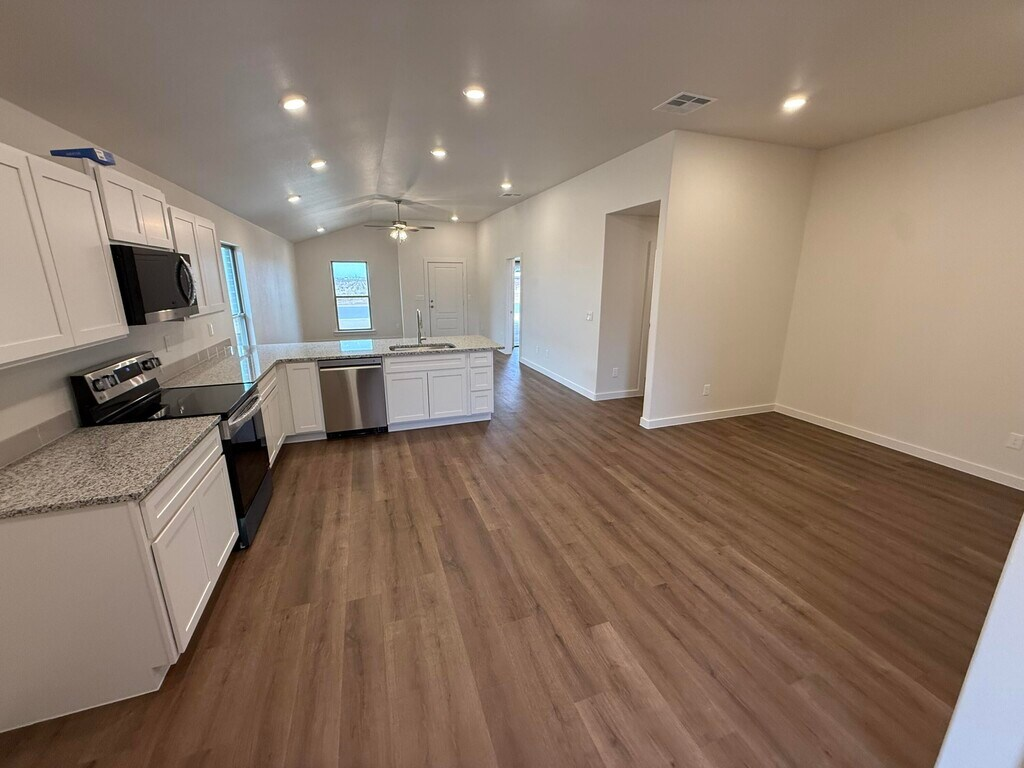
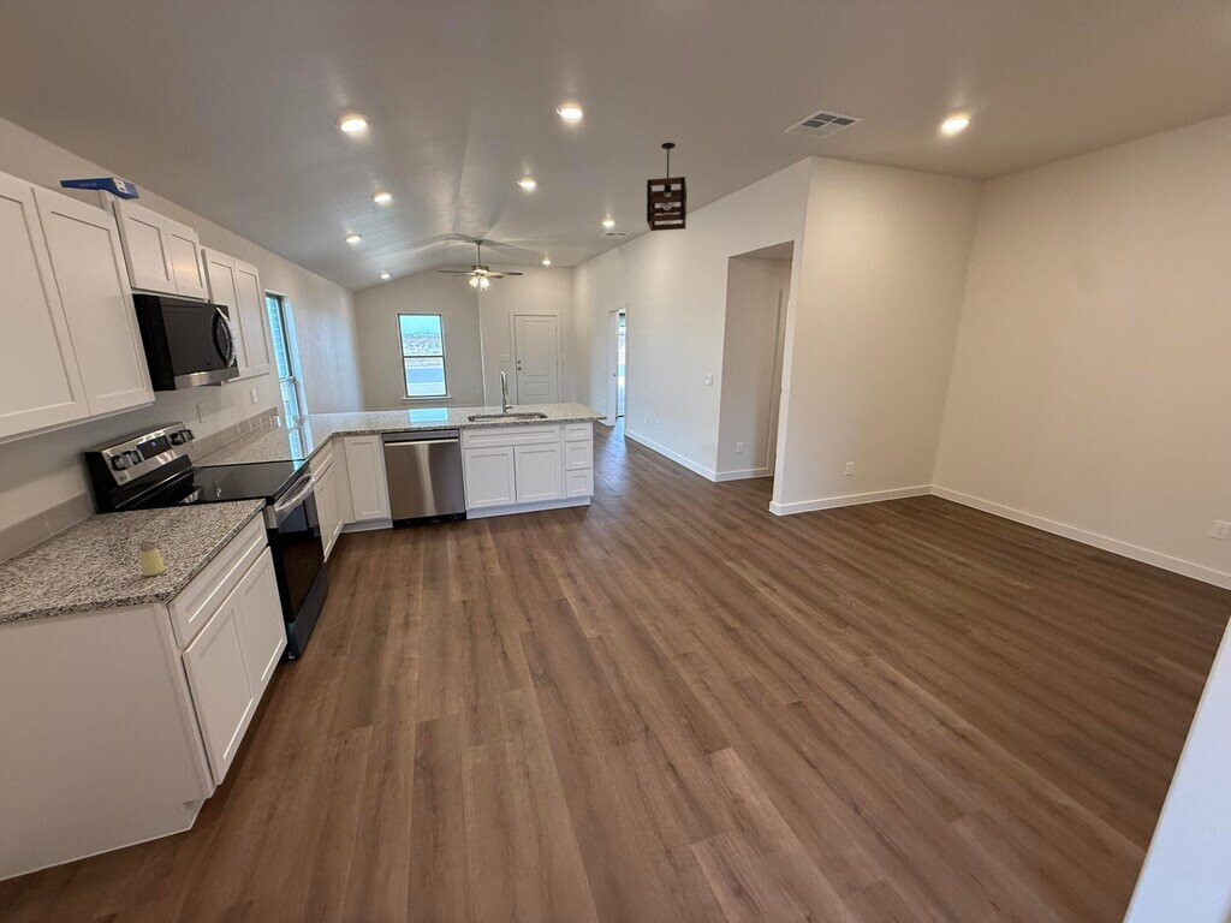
+ pendant light [646,142,688,232]
+ saltshaker [138,541,166,577]
